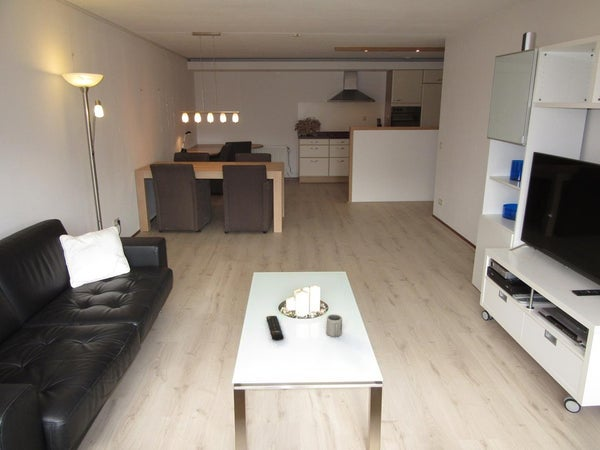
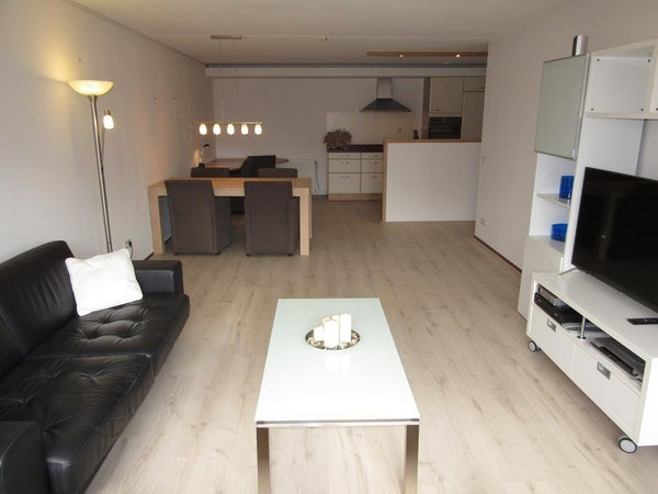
- remote control [265,315,285,341]
- cup [325,313,343,338]
